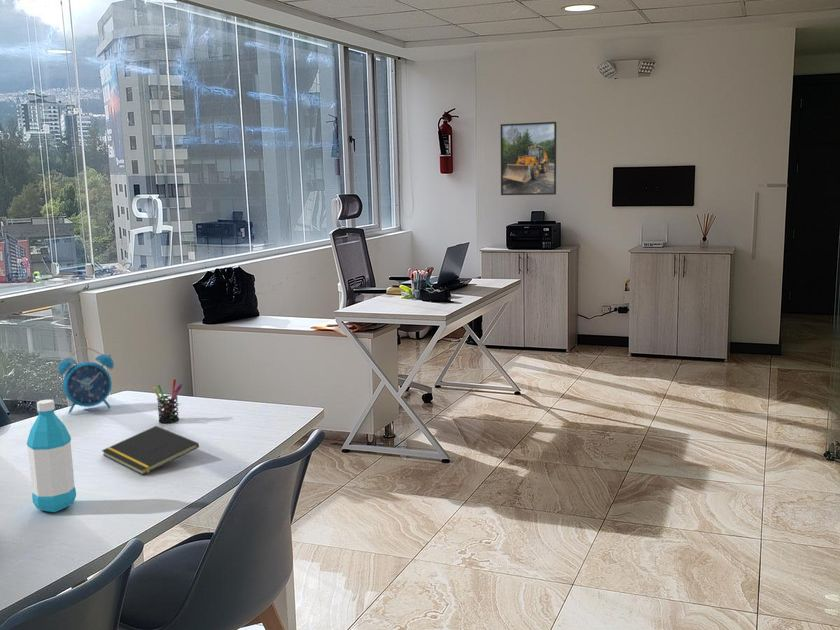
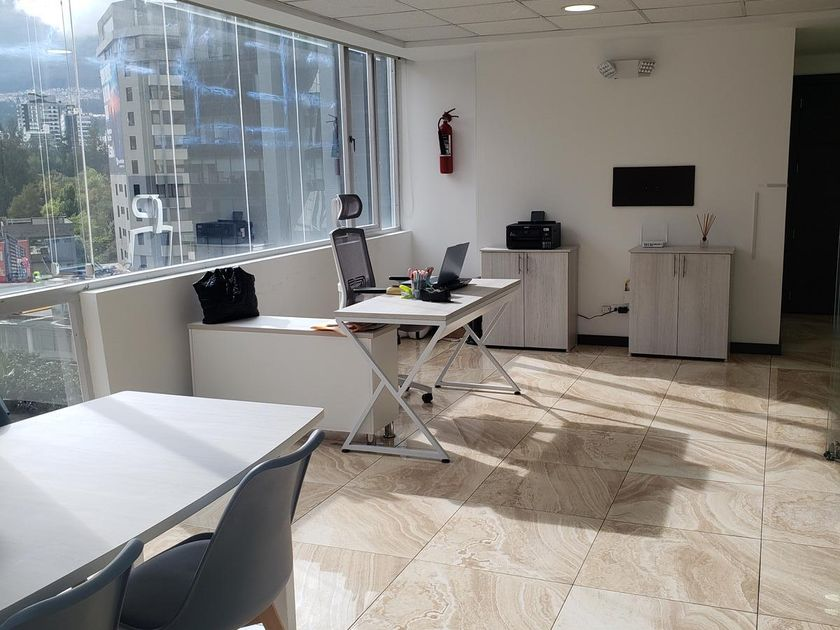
- pen holder [152,378,183,424]
- water bottle [26,399,77,513]
- notepad [101,425,200,476]
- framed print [500,121,557,196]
- alarm clock [57,346,115,415]
